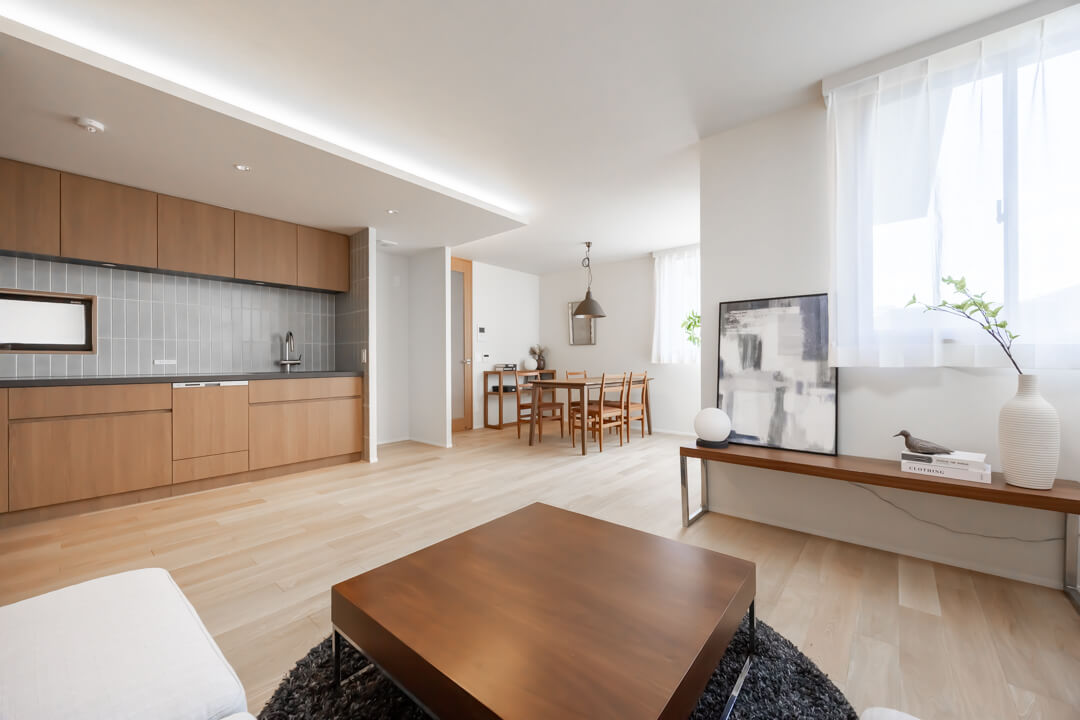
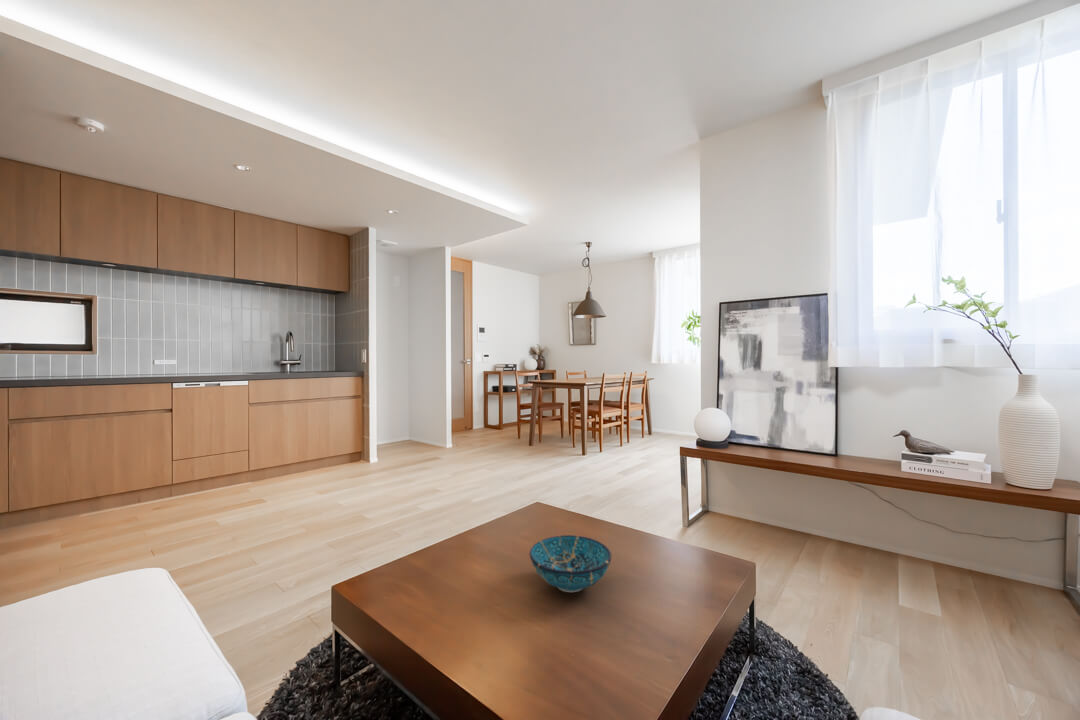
+ decorative bowl [529,534,612,593]
